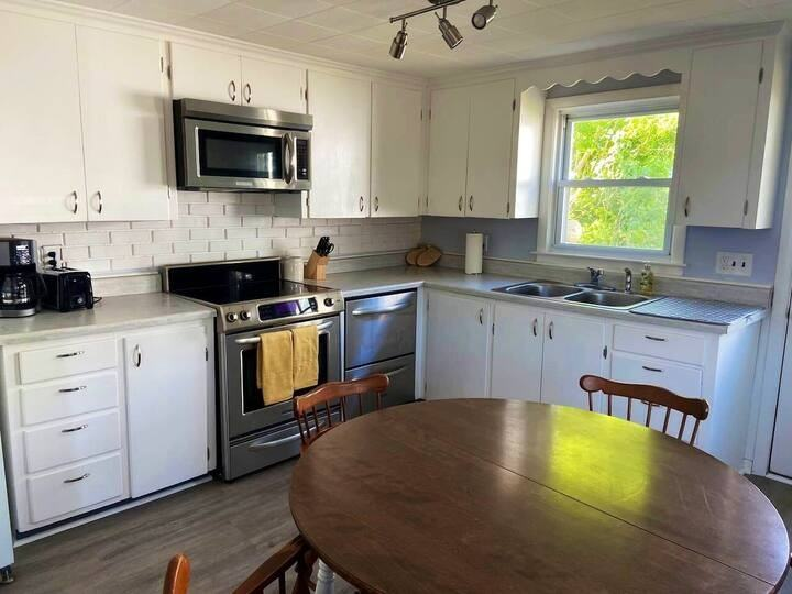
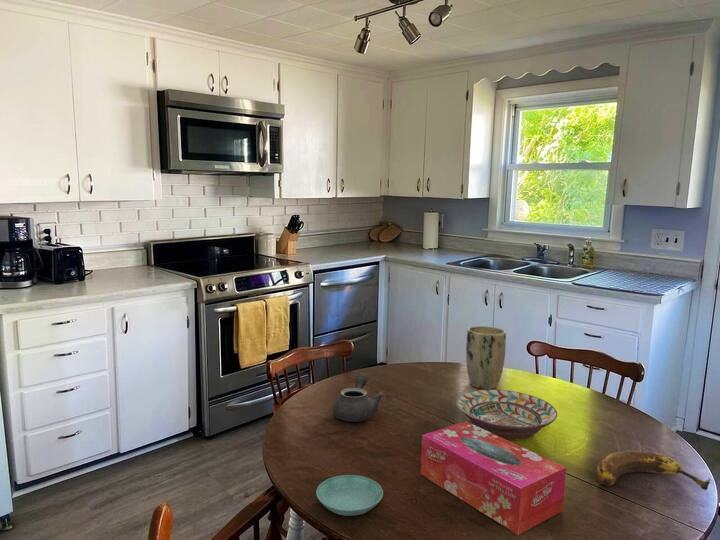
+ teapot [332,372,385,423]
+ plant pot [465,325,507,390]
+ decorative bowl [456,389,558,441]
+ saucer [315,474,384,517]
+ tissue box [420,420,567,536]
+ banana [595,450,711,491]
